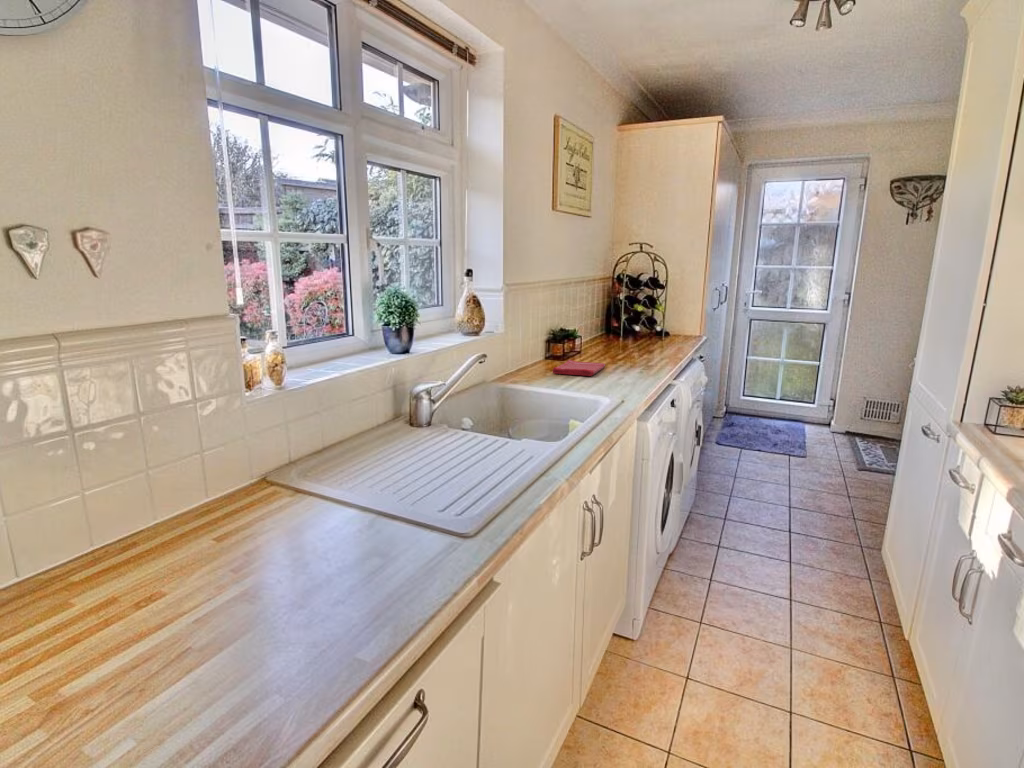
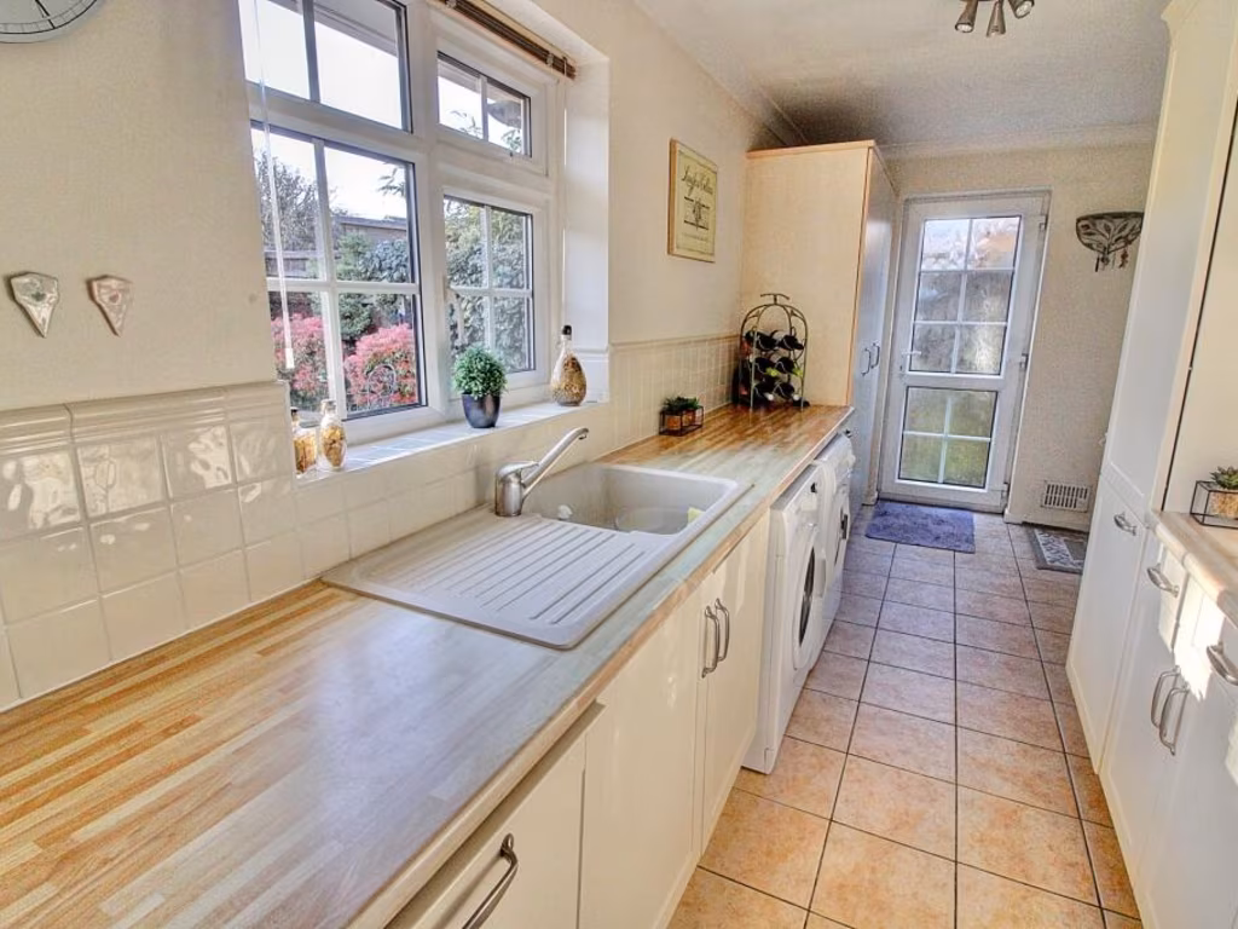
- dish towel [551,359,607,377]
